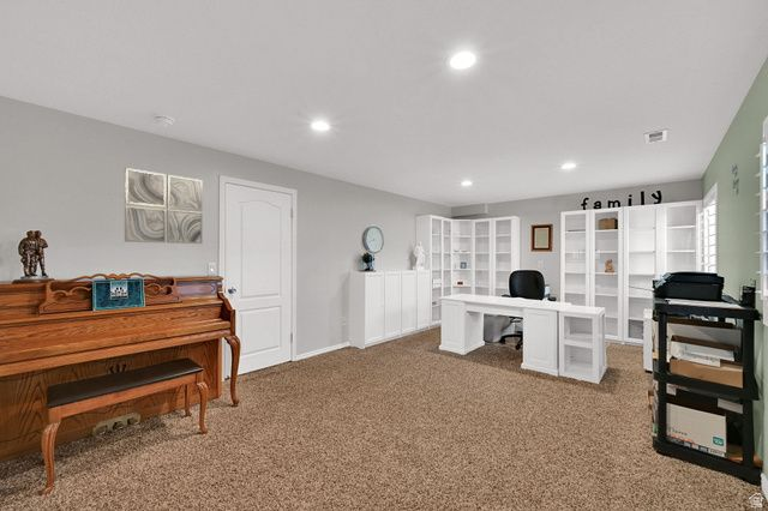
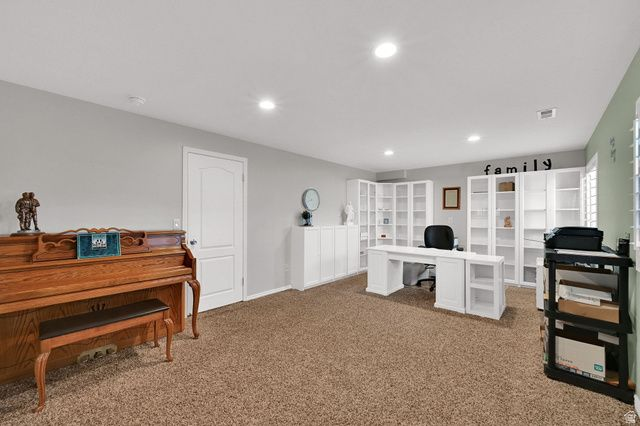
- wall art [124,167,204,245]
